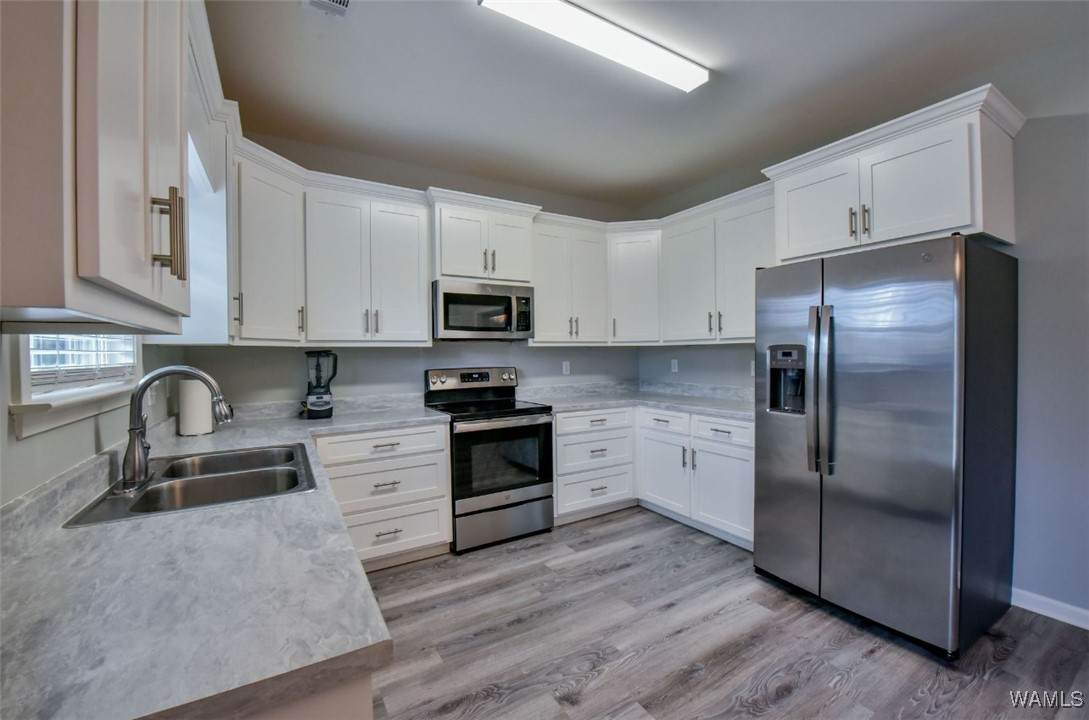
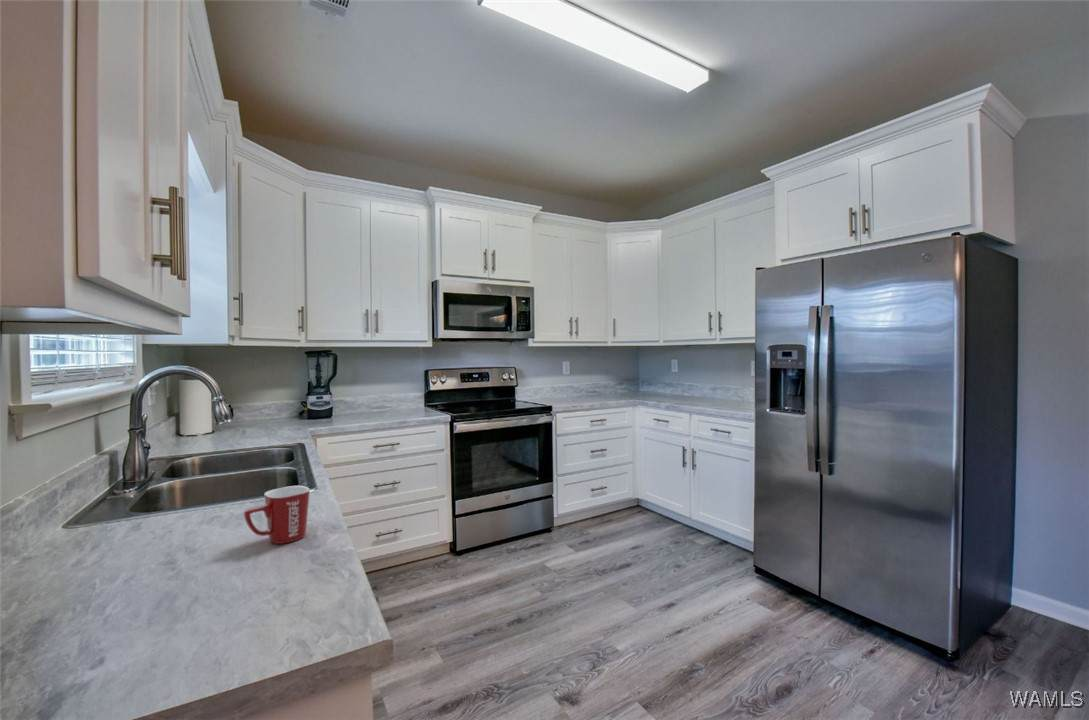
+ mug [243,485,311,545]
